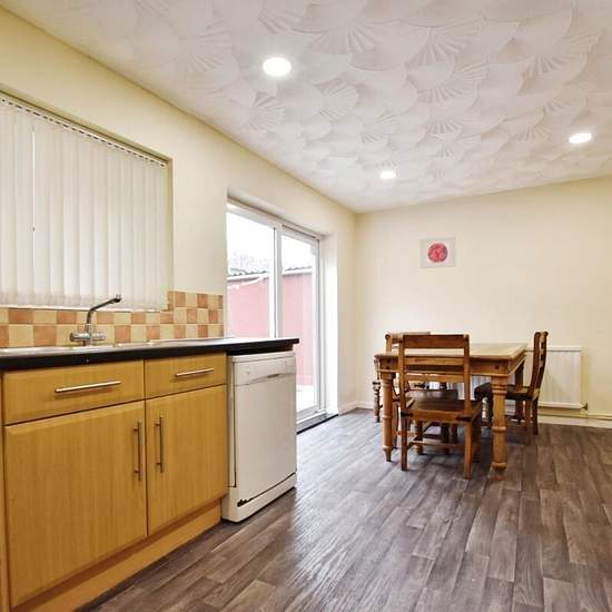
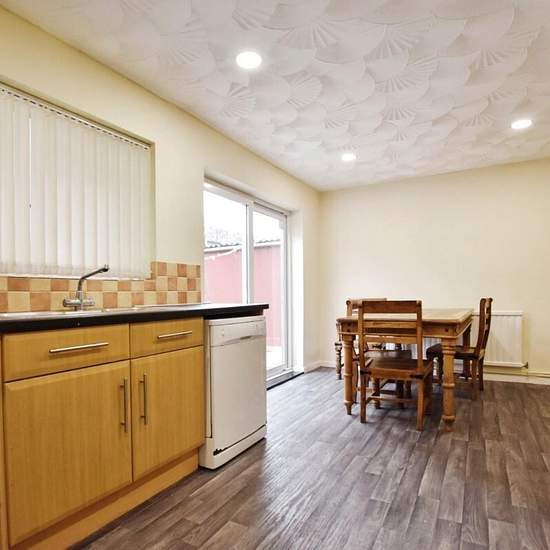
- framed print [419,236,457,269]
